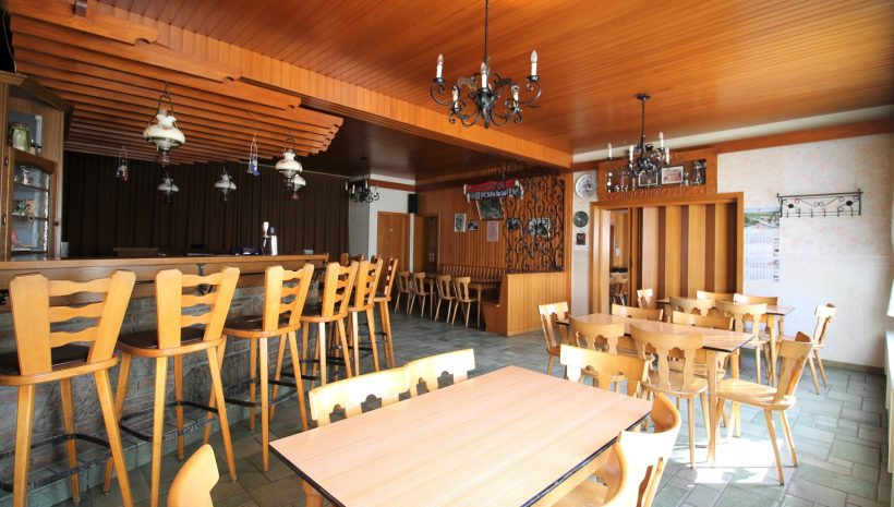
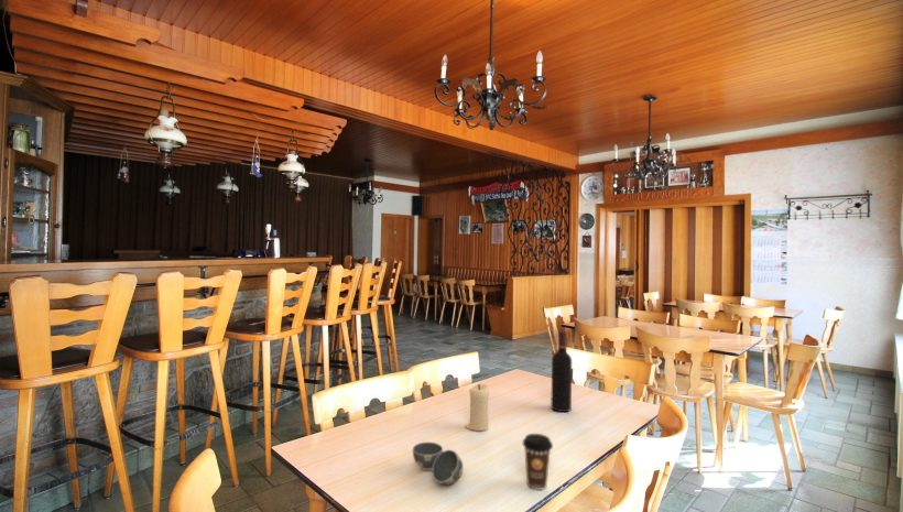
+ coffee cup [522,433,554,491]
+ candle [464,383,490,432]
+ ceramic bowl [412,442,464,487]
+ wine bottle [550,330,573,413]
